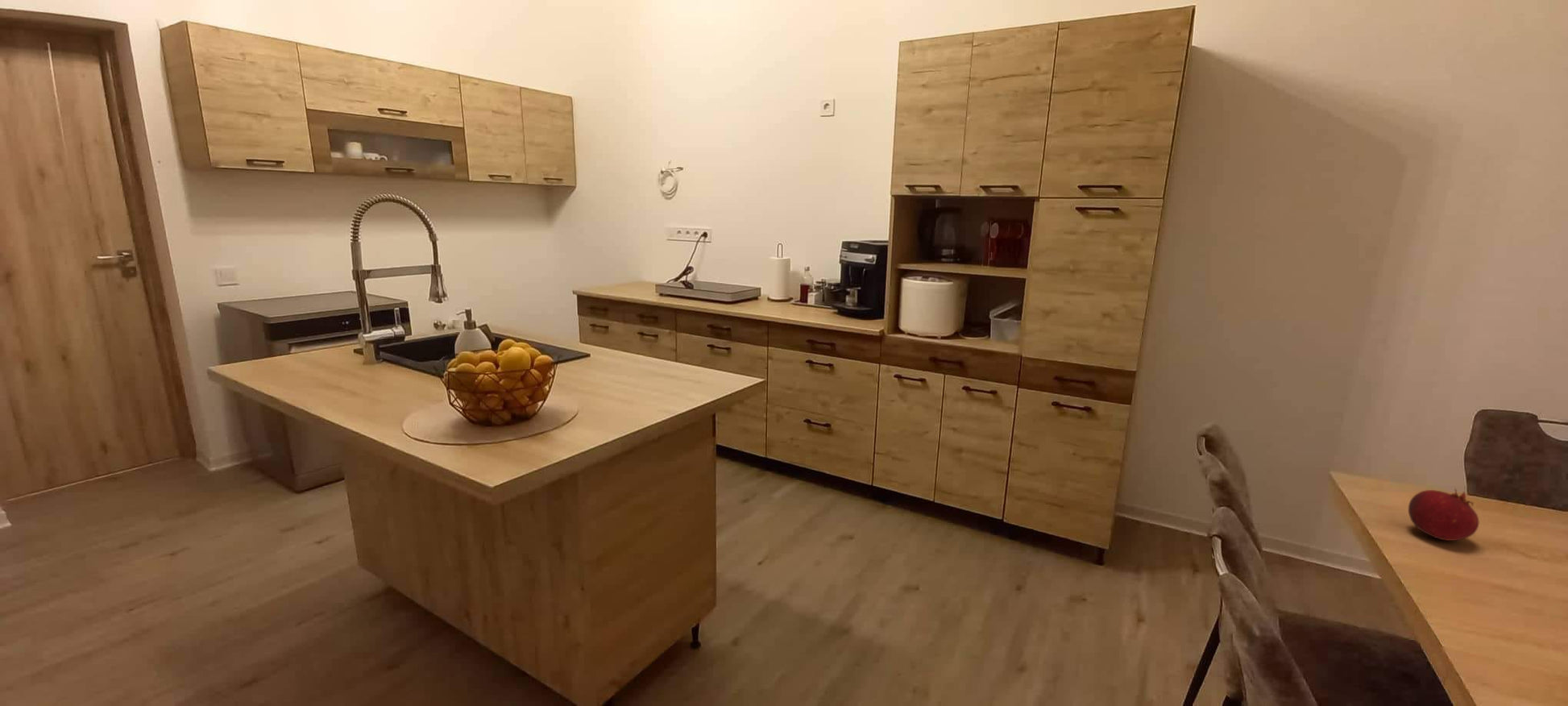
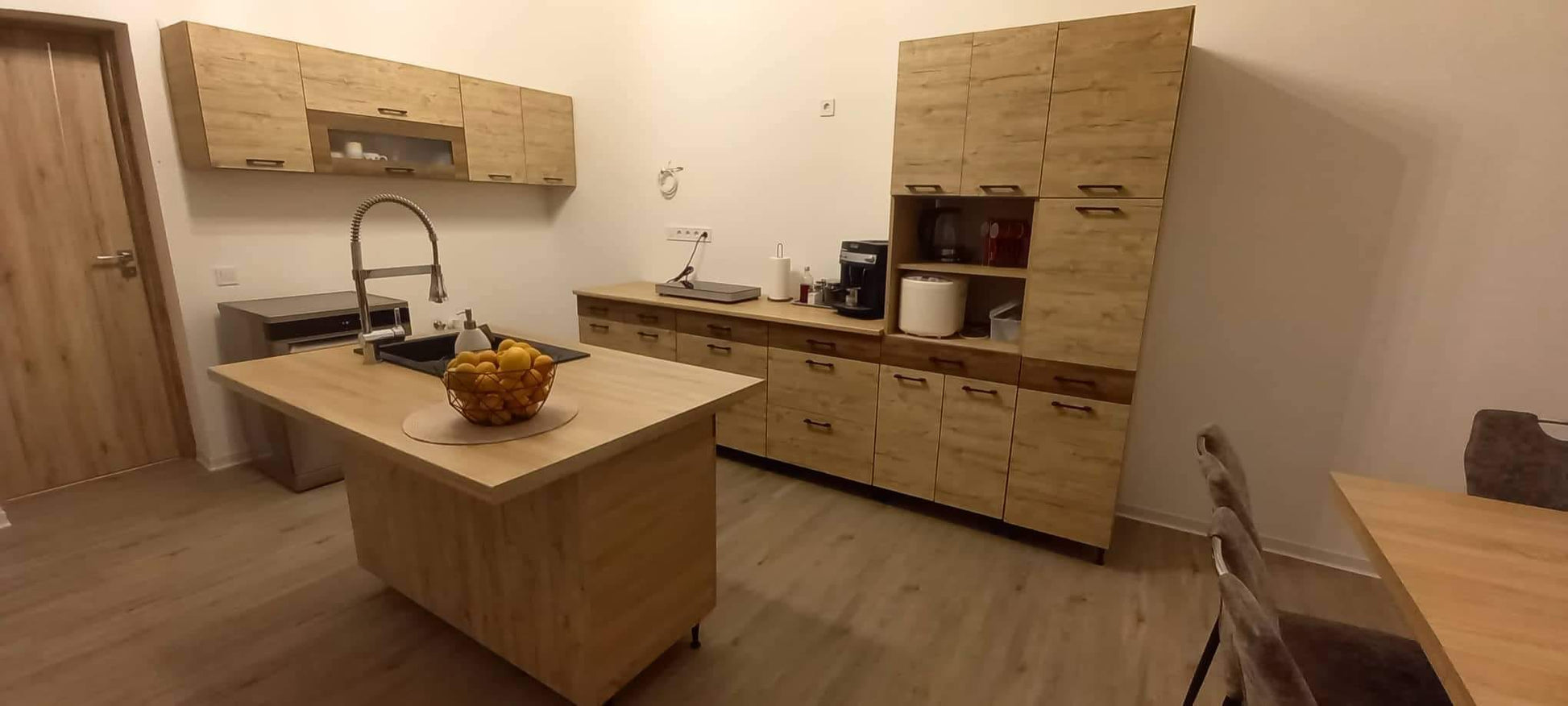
- fruit [1408,488,1479,542]
